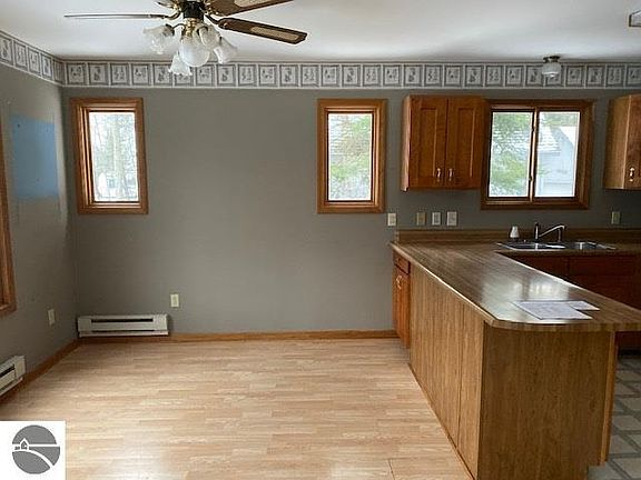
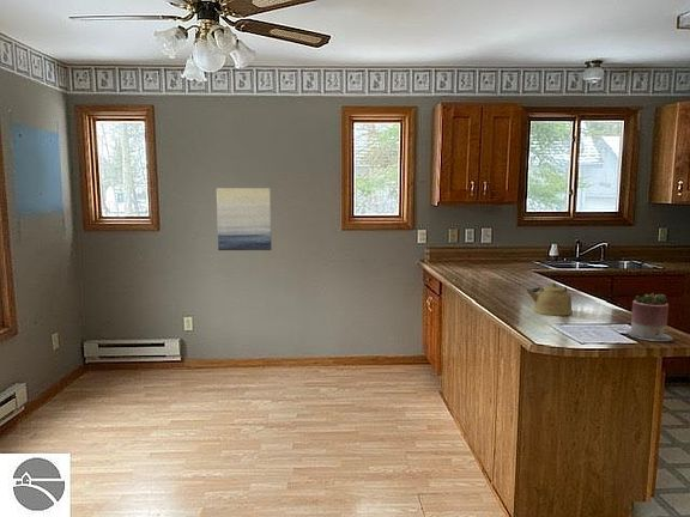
+ succulent planter [627,292,674,342]
+ kettle [526,281,574,317]
+ wall art [216,188,272,251]
